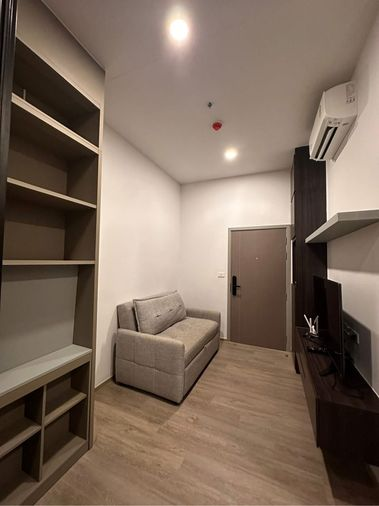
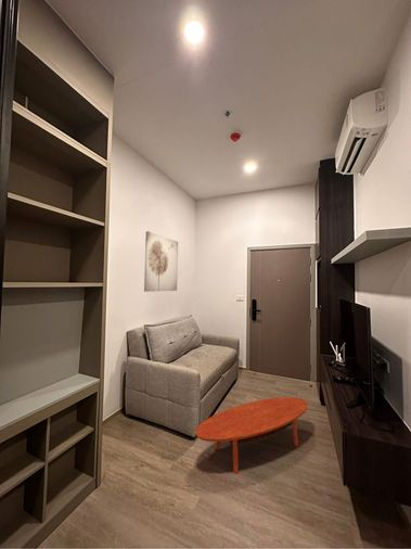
+ wall art [143,230,179,293]
+ coffee table [194,396,309,474]
